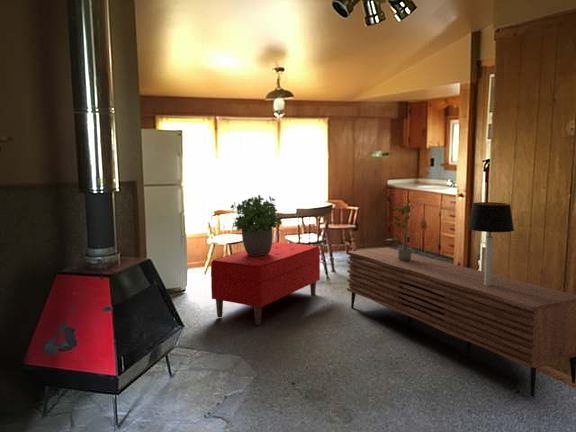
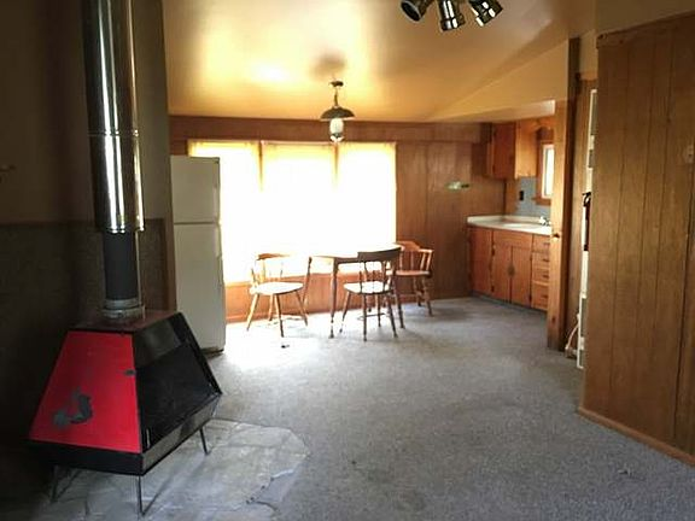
- sideboard [346,247,576,398]
- bench [210,241,321,326]
- potted plant [230,194,283,256]
- potted plant [385,203,420,261]
- table lamp [466,201,515,286]
